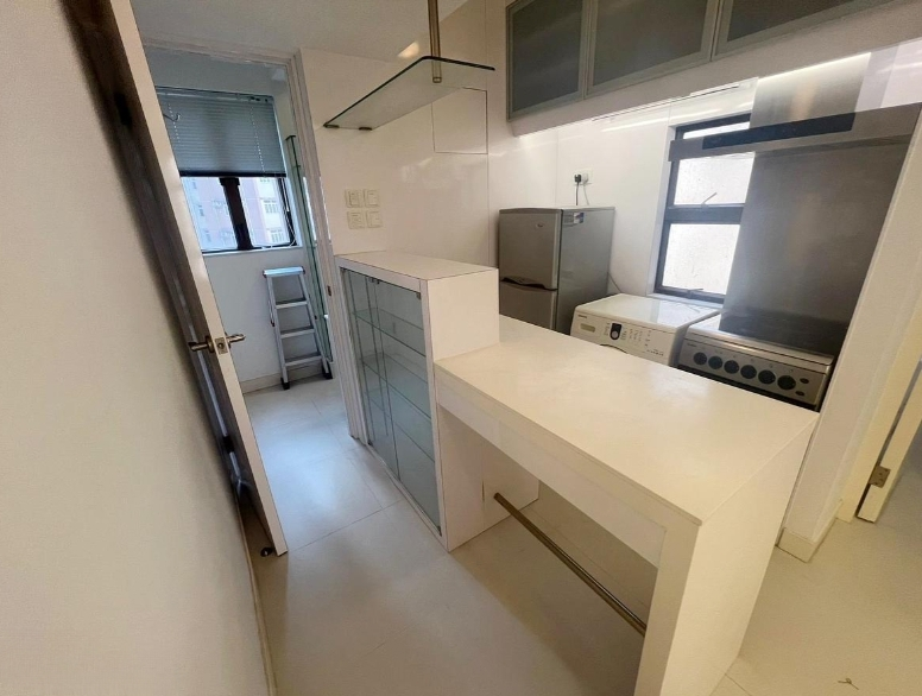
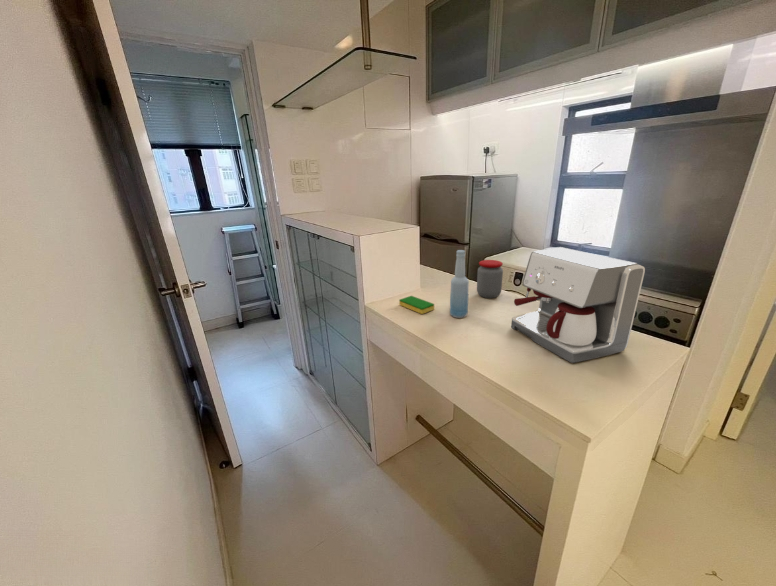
+ bottle [449,249,470,319]
+ coffee maker [510,246,646,364]
+ dish sponge [398,295,435,315]
+ jar [476,259,504,299]
